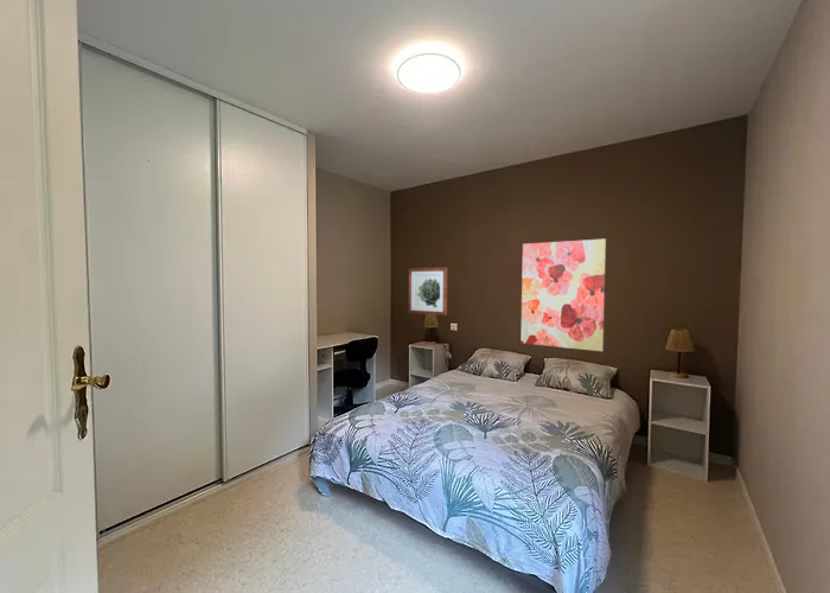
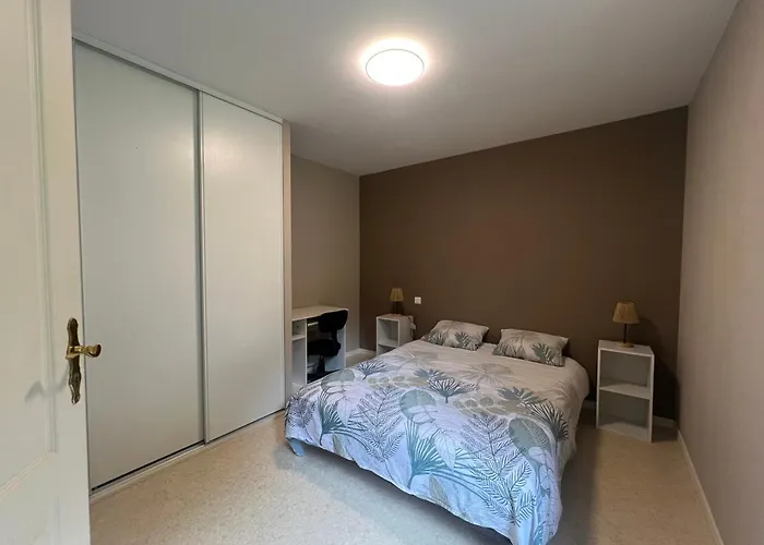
- wall art [519,238,607,352]
- wall art [408,266,448,317]
